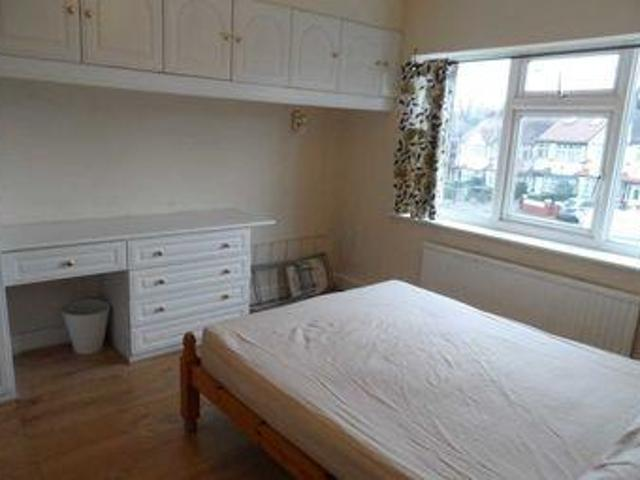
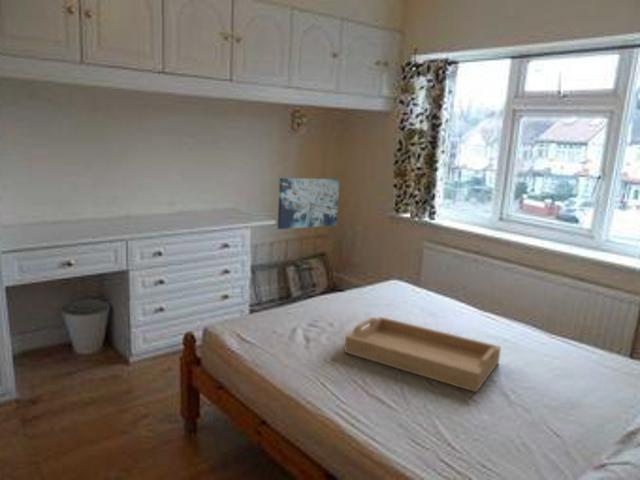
+ serving tray [343,316,502,393]
+ wall art [277,177,341,230]
